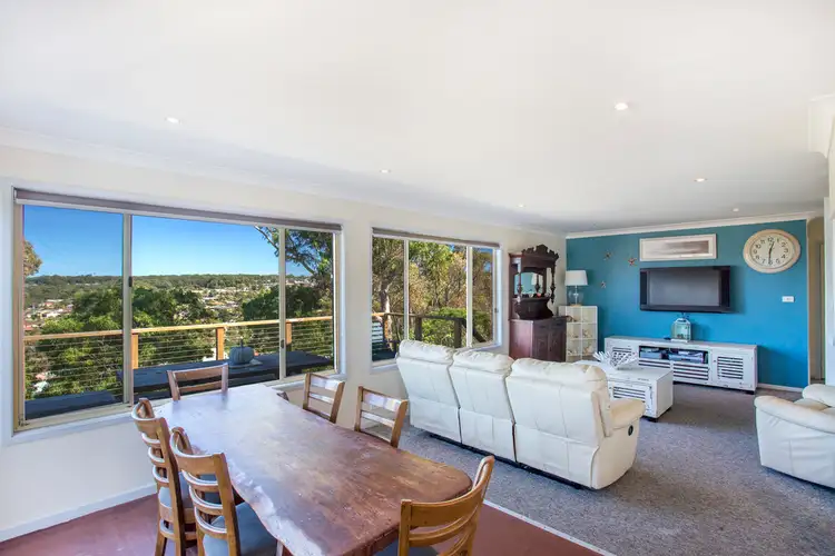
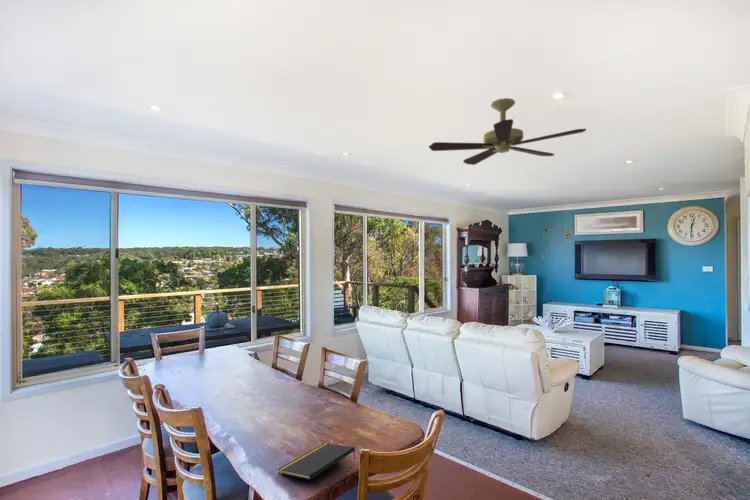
+ ceiling fan [428,97,587,166]
+ notepad [277,442,356,481]
